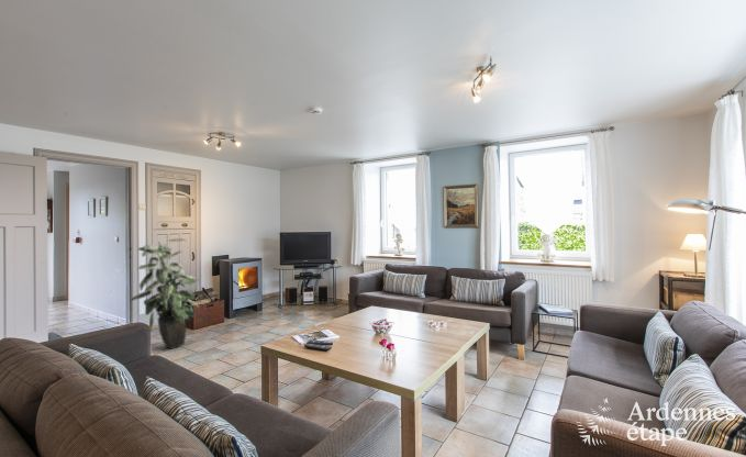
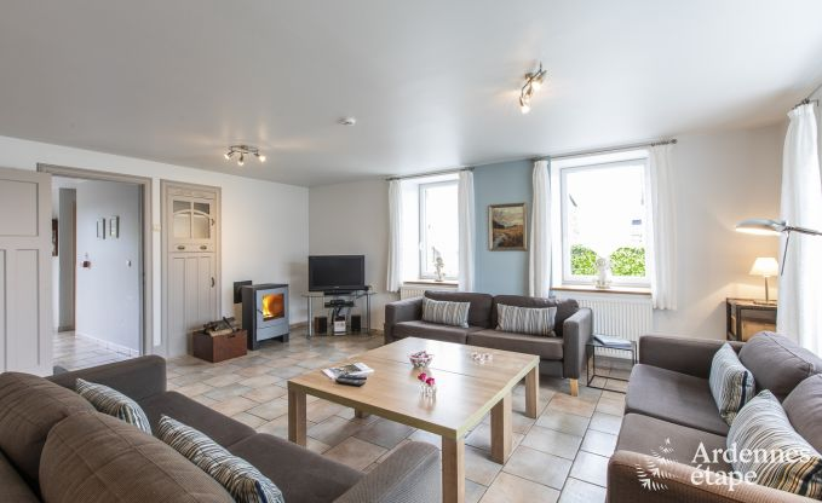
- indoor plant [130,237,200,350]
